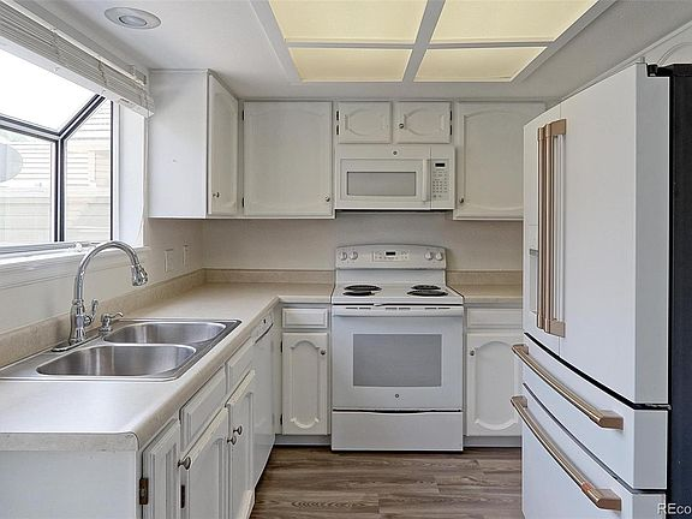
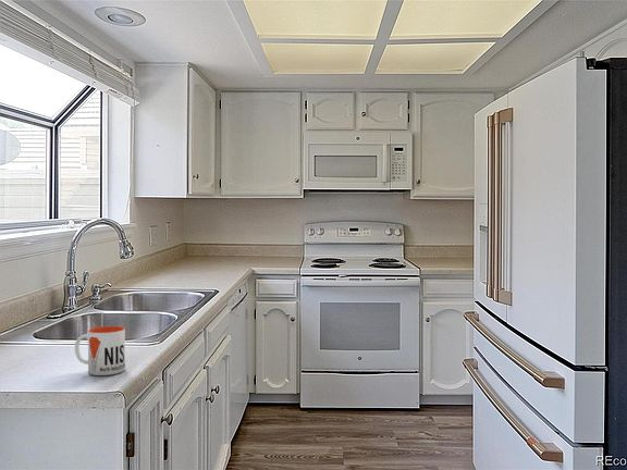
+ mug [74,325,126,376]
